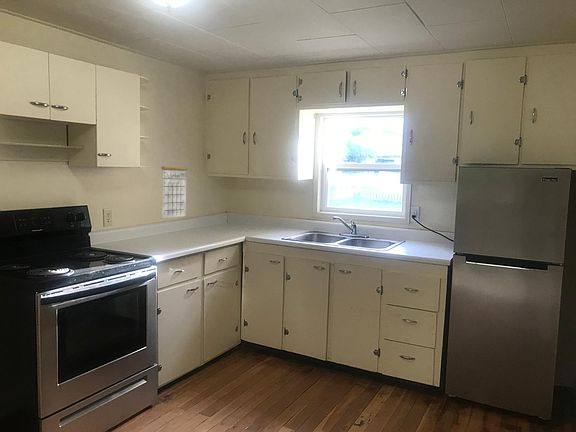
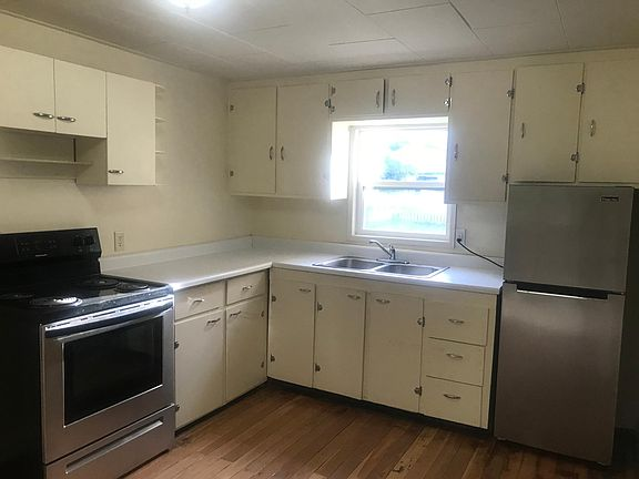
- calendar [161,154,188,219]
